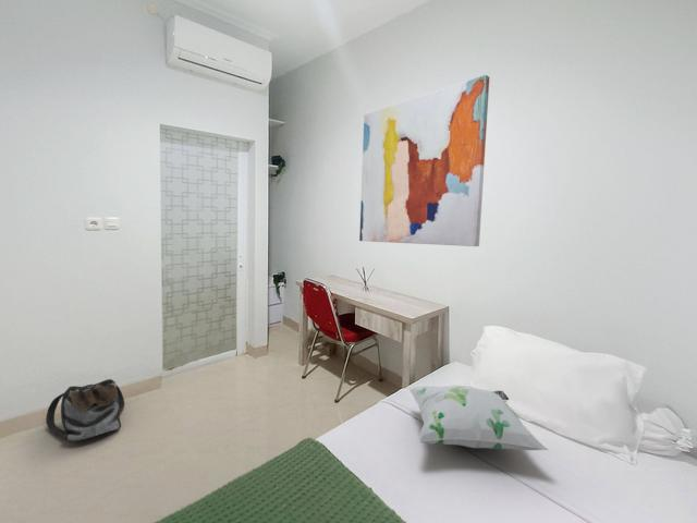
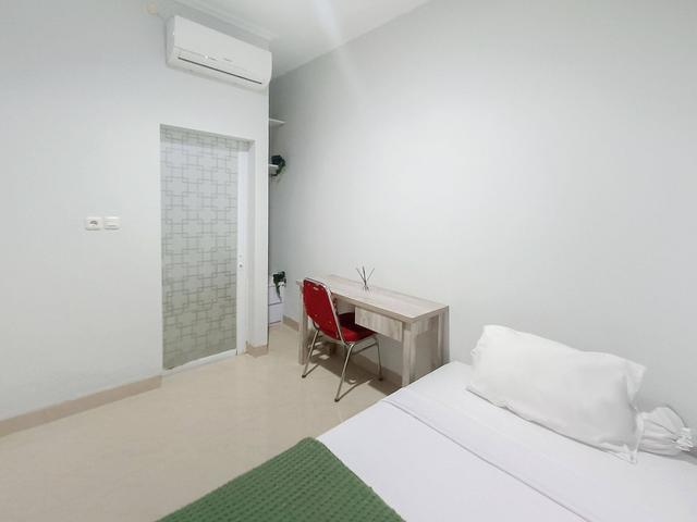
- wall art [358,74,490,247]
- backpack [45,378,125,443]
- decorative pillow [408,385,549,451]
